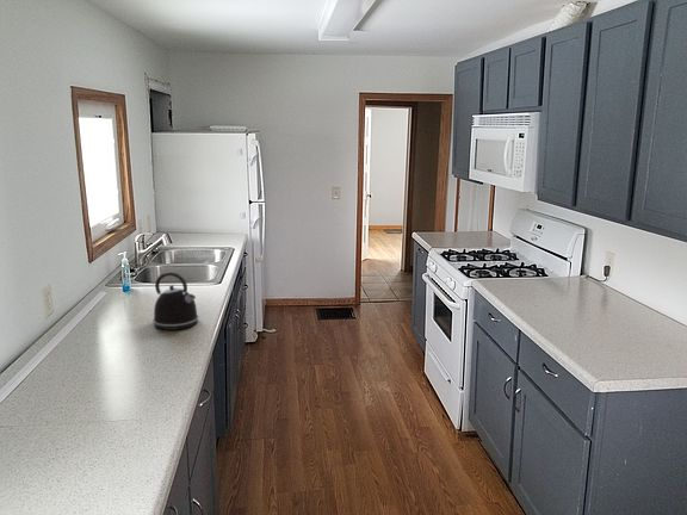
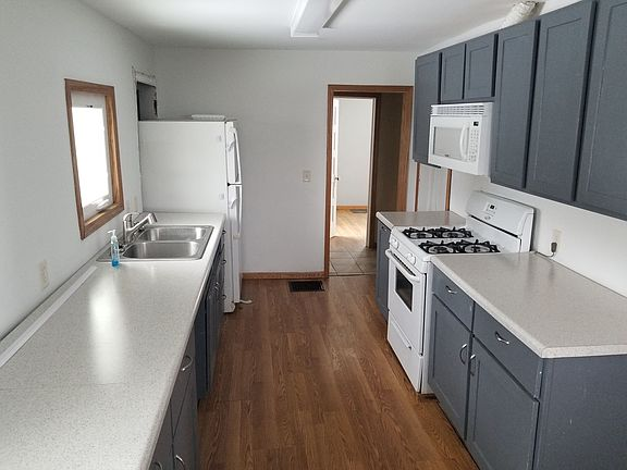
- kettle [151,271,199,331]
